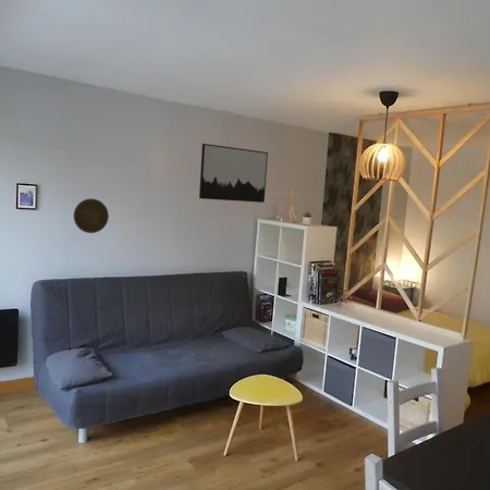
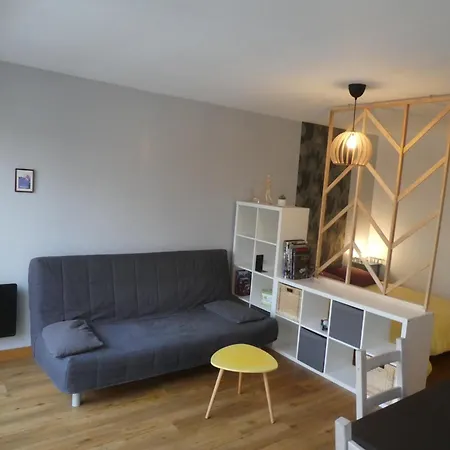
- wall art [198,143,269,204]
- decorative plate [73,197,110,234]
